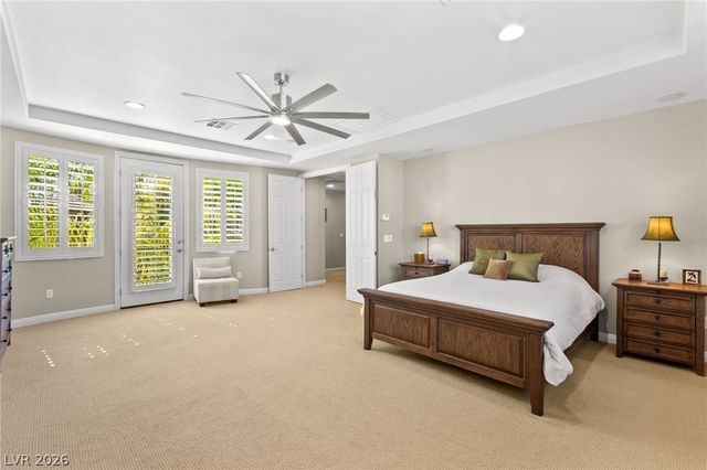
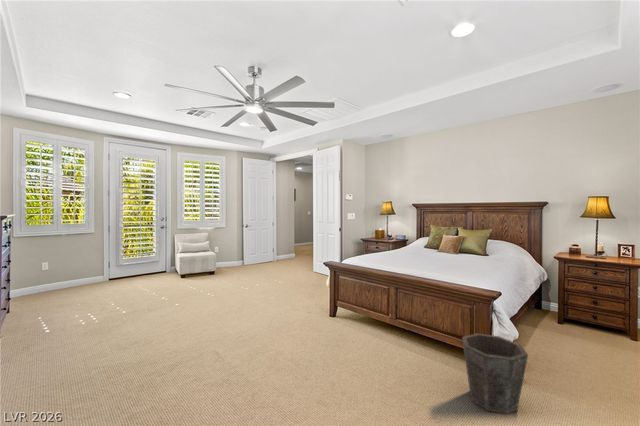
+ waste bin [461,332,529,415]
